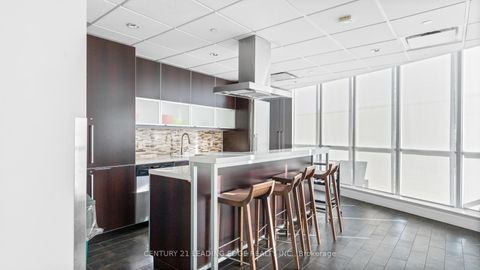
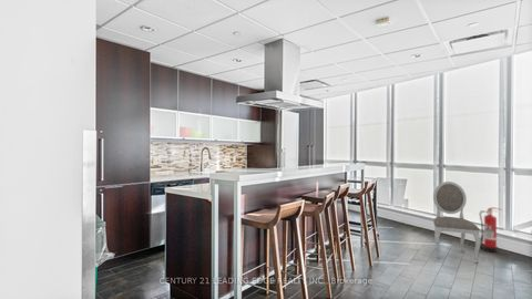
+ dining chair [432,181,481,265]
+ fire extinguisher [479,207,503,254]
